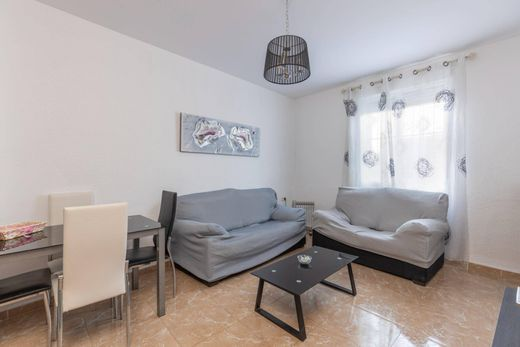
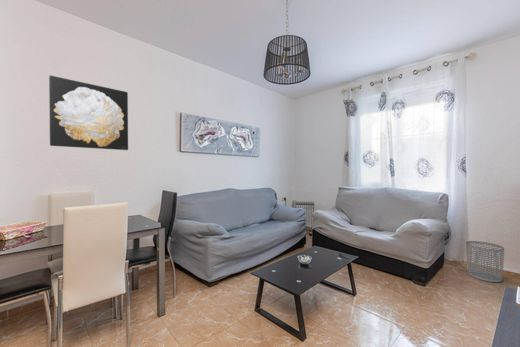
+ wall art [48,74,129,151]
+ waste bin [465,240,505,283]
